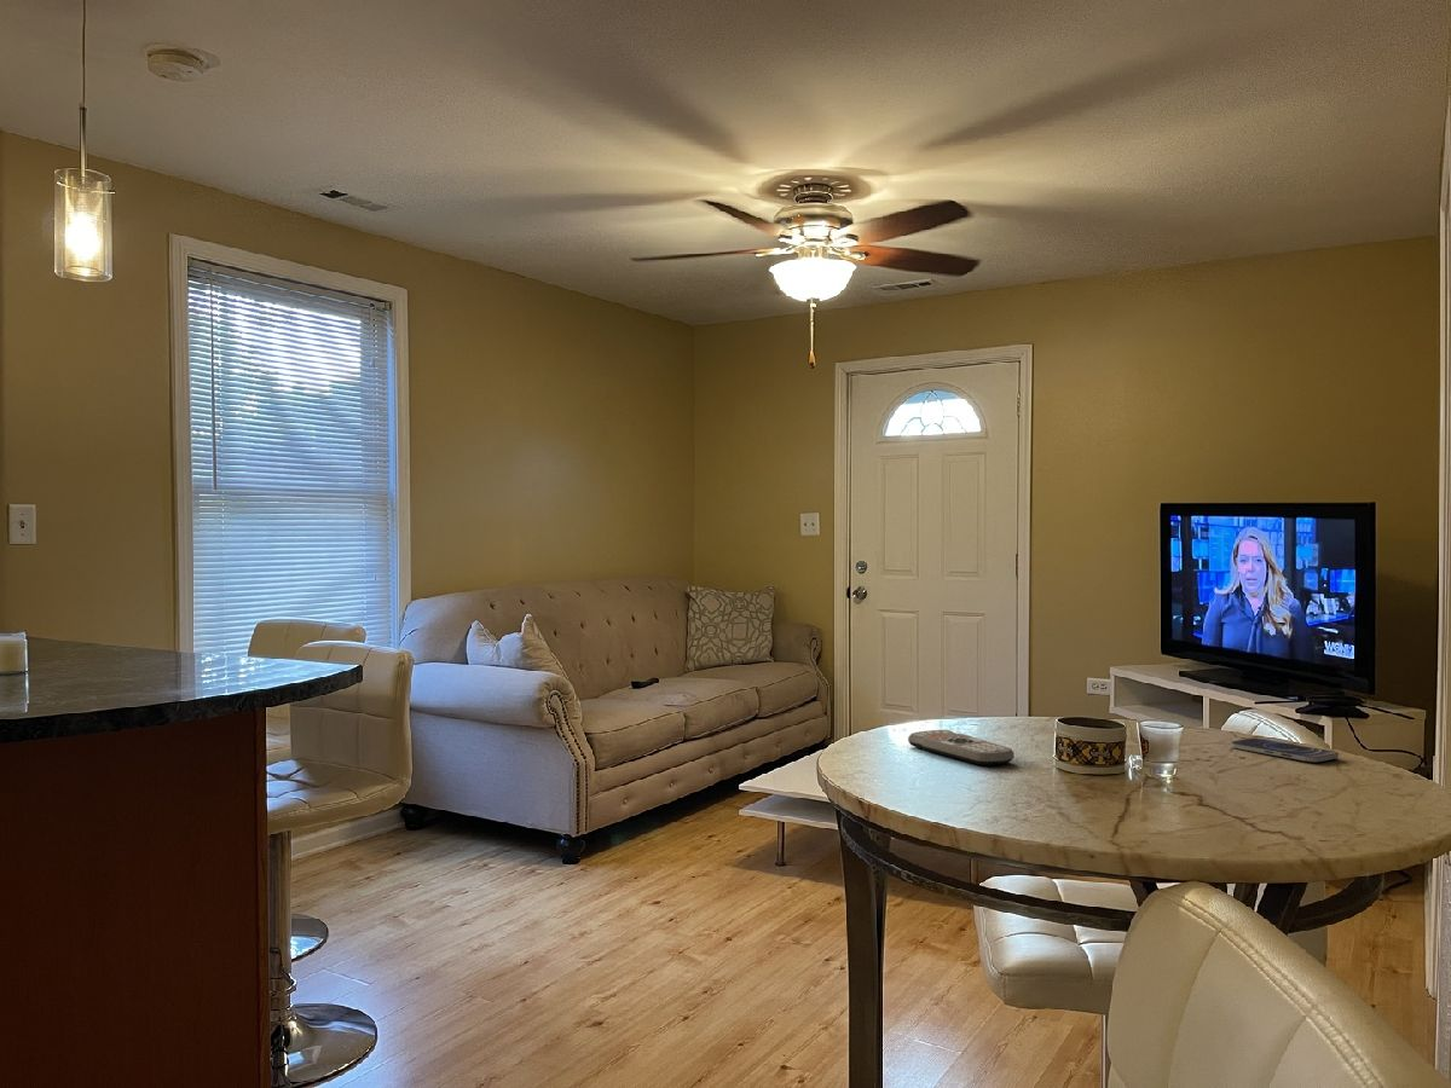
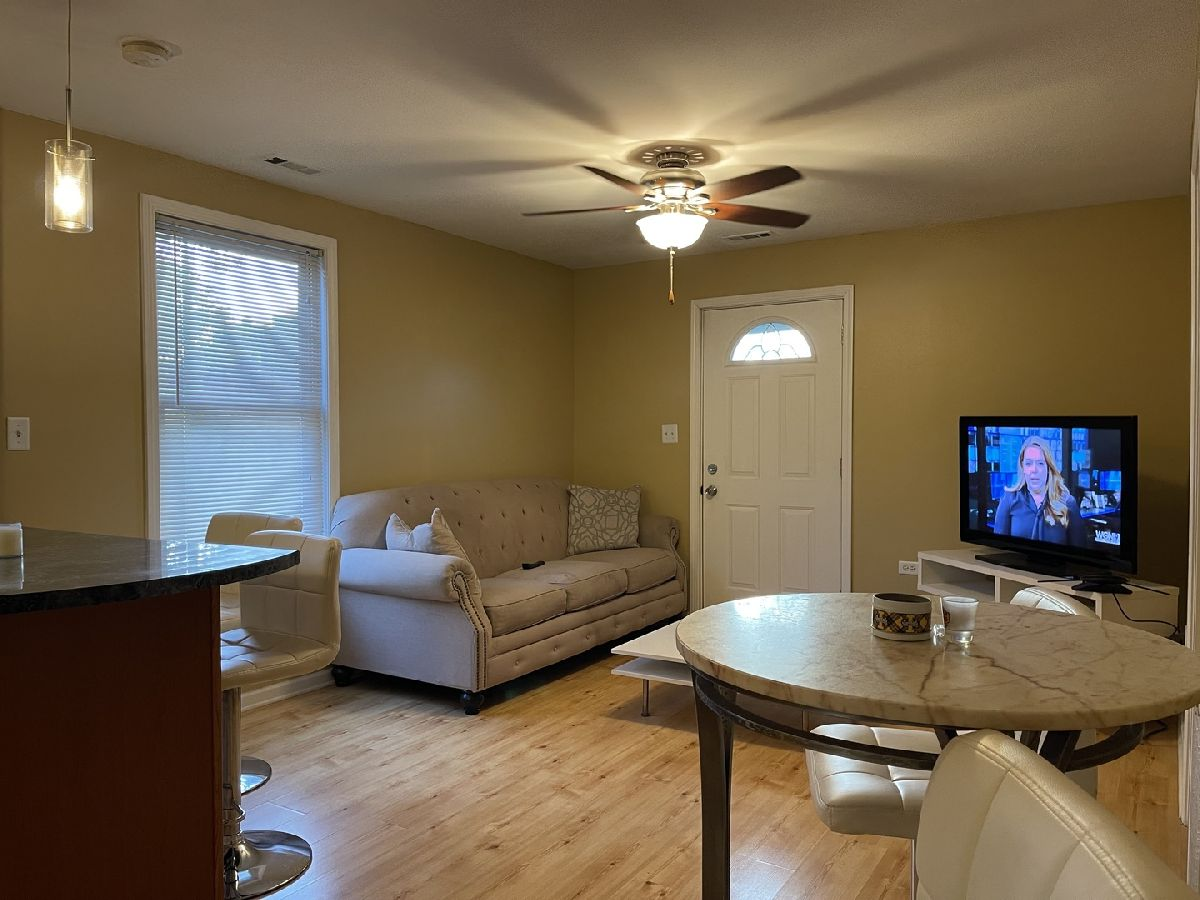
- smartphone [1231,737,1340,764]
- remote control [907,729,1016,766]
